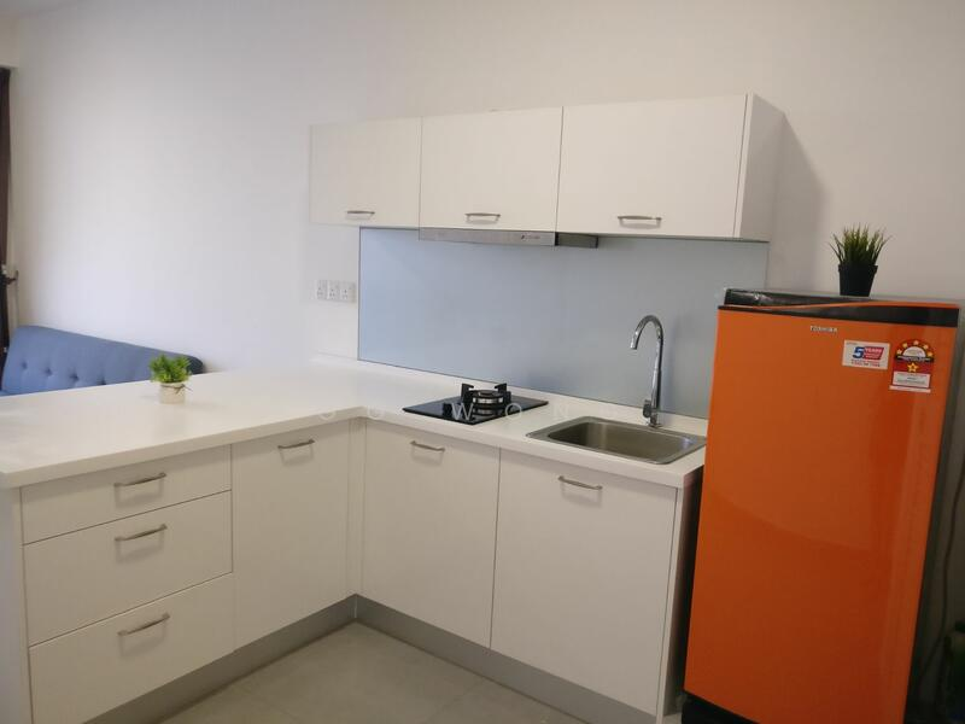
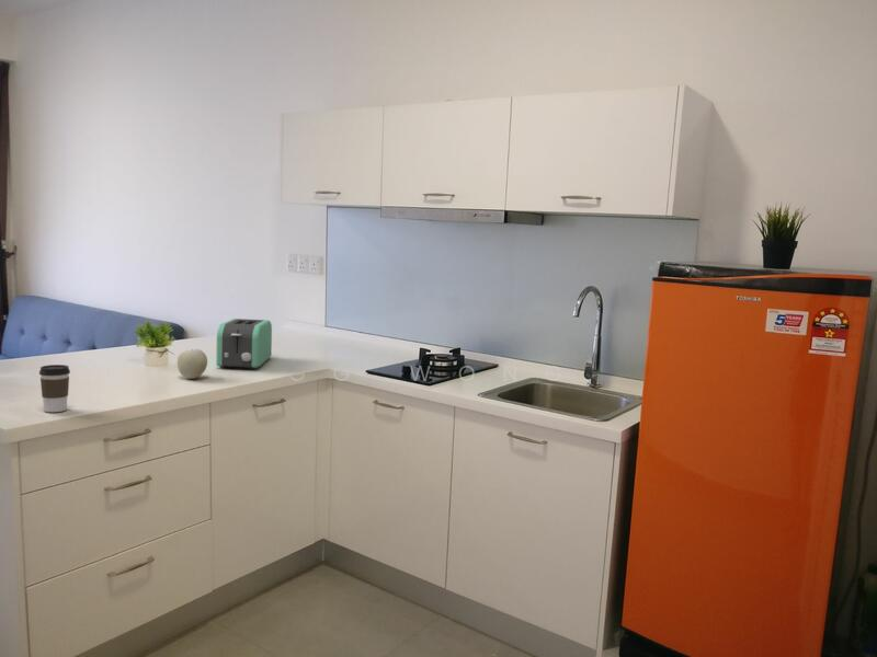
+ toaster [215,318,273,370]
+ coffee cup [38,364,71,413]
+ fruit [176,348,208,380]
